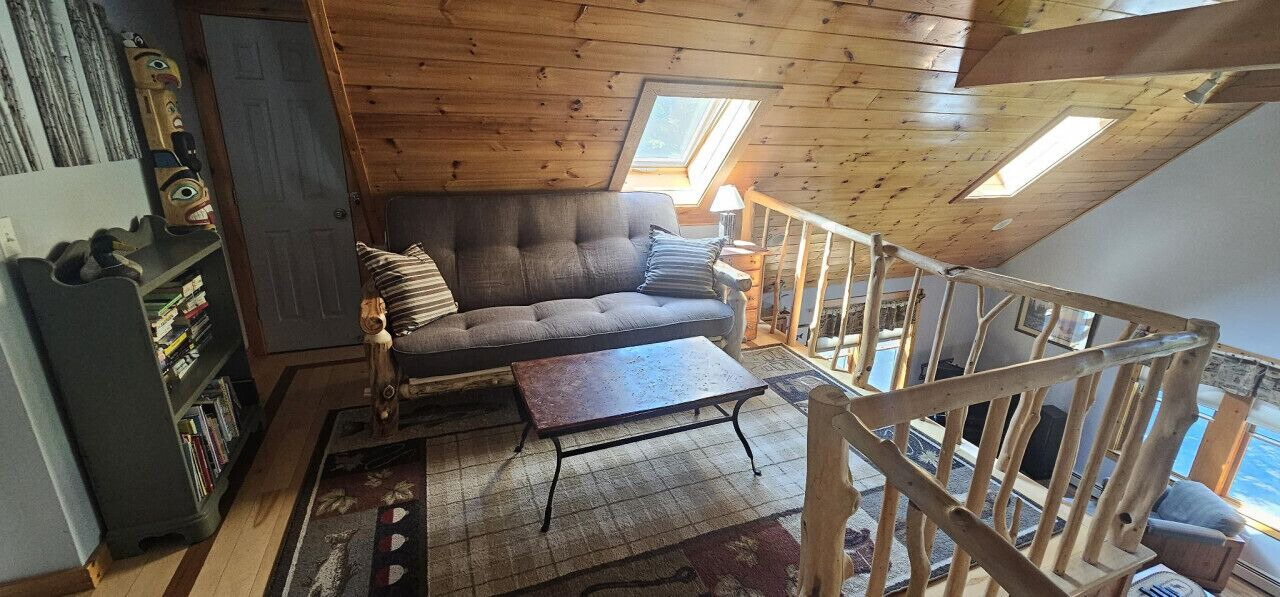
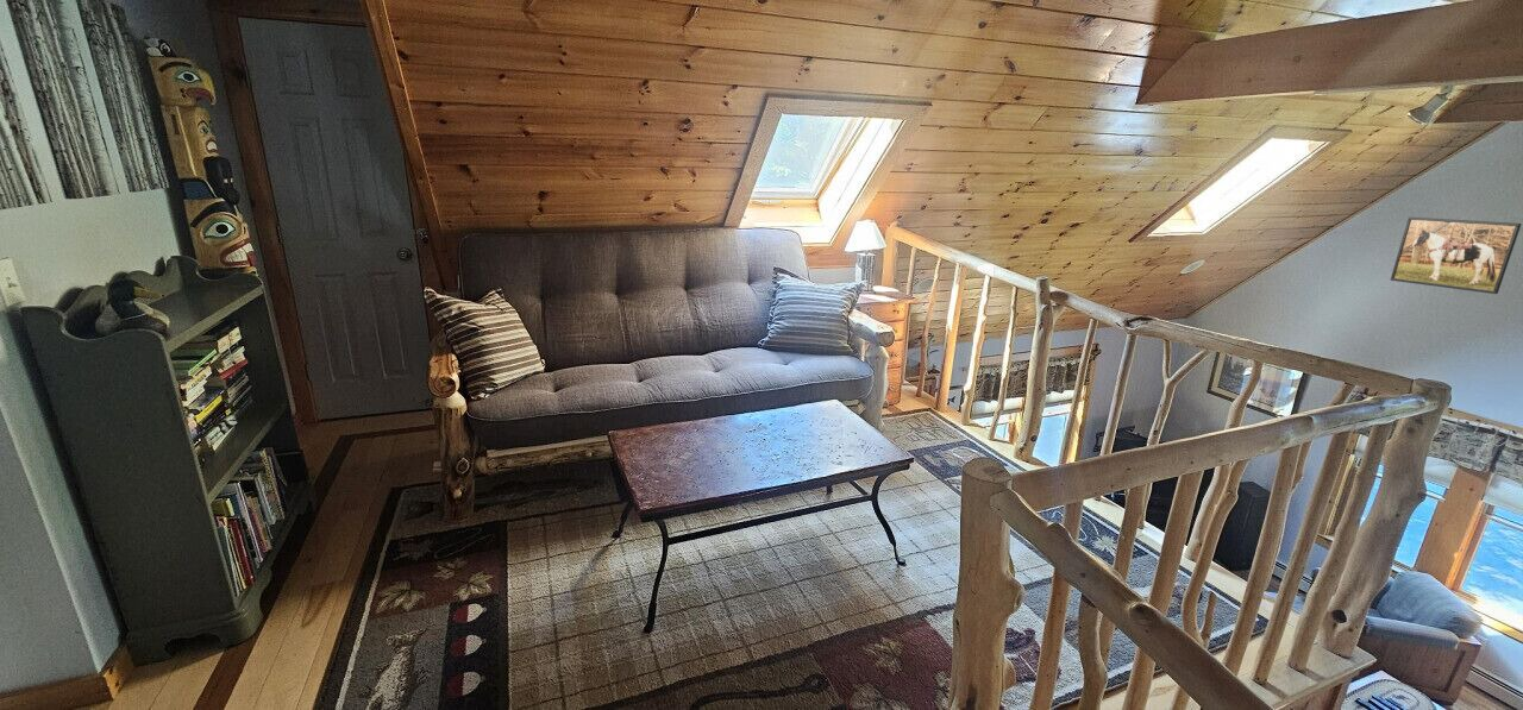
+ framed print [1390,216,1522,295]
